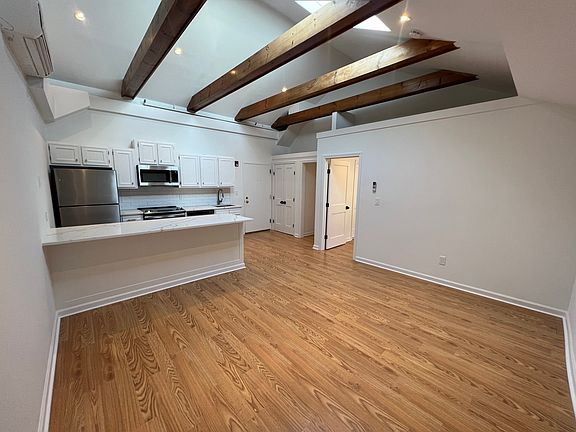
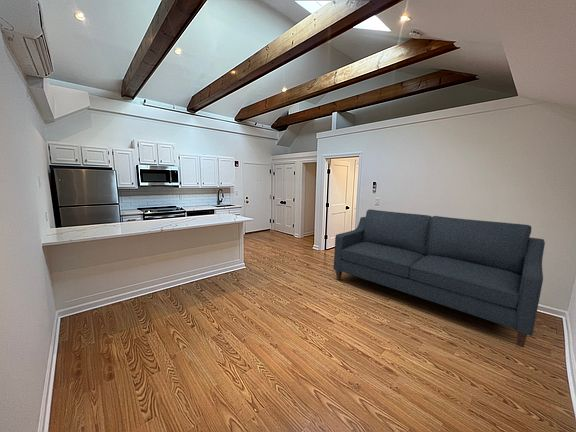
+ sofa [333,208,546,348]
